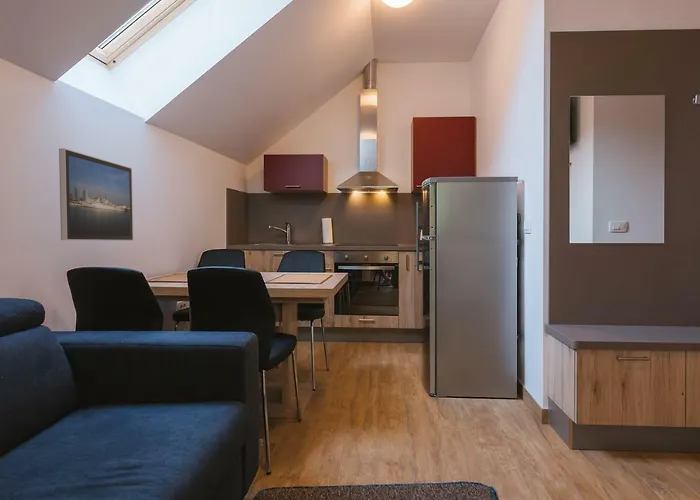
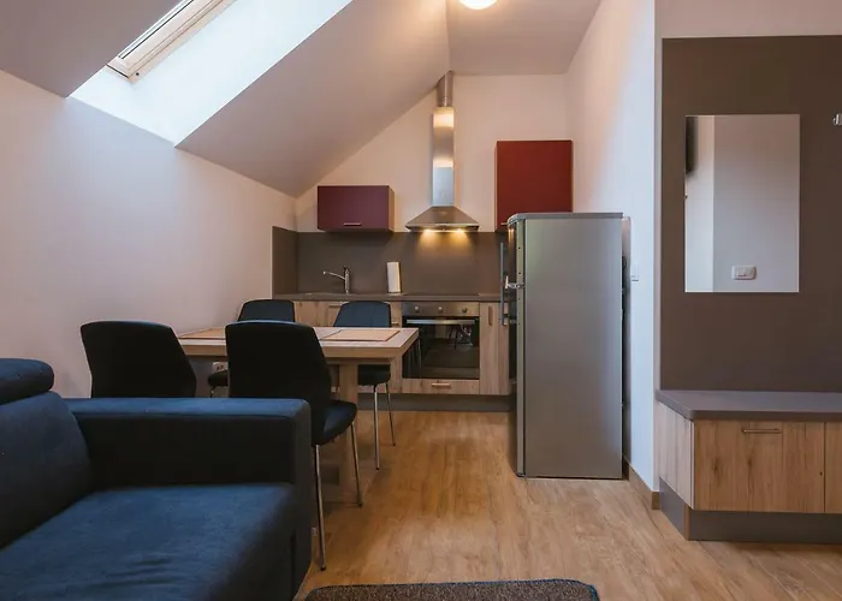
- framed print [58,147,134,242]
